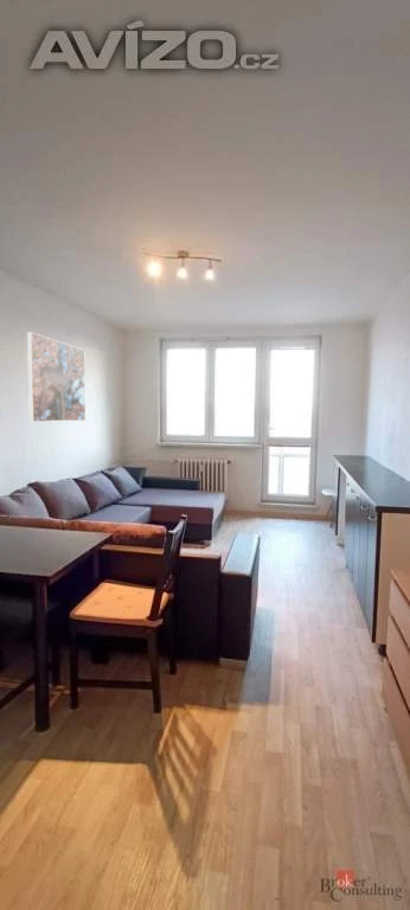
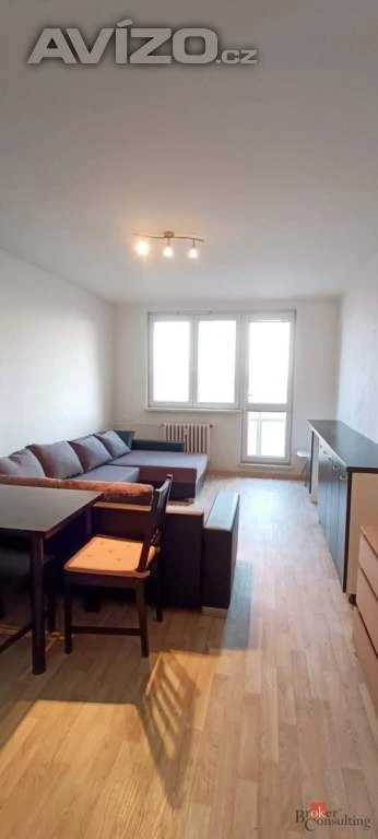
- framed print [26,331,87,423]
